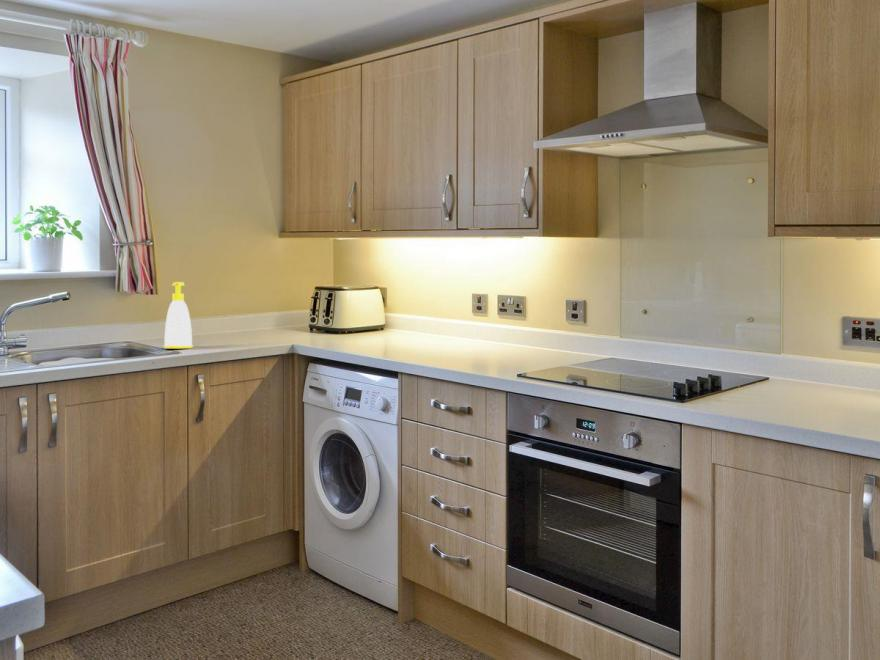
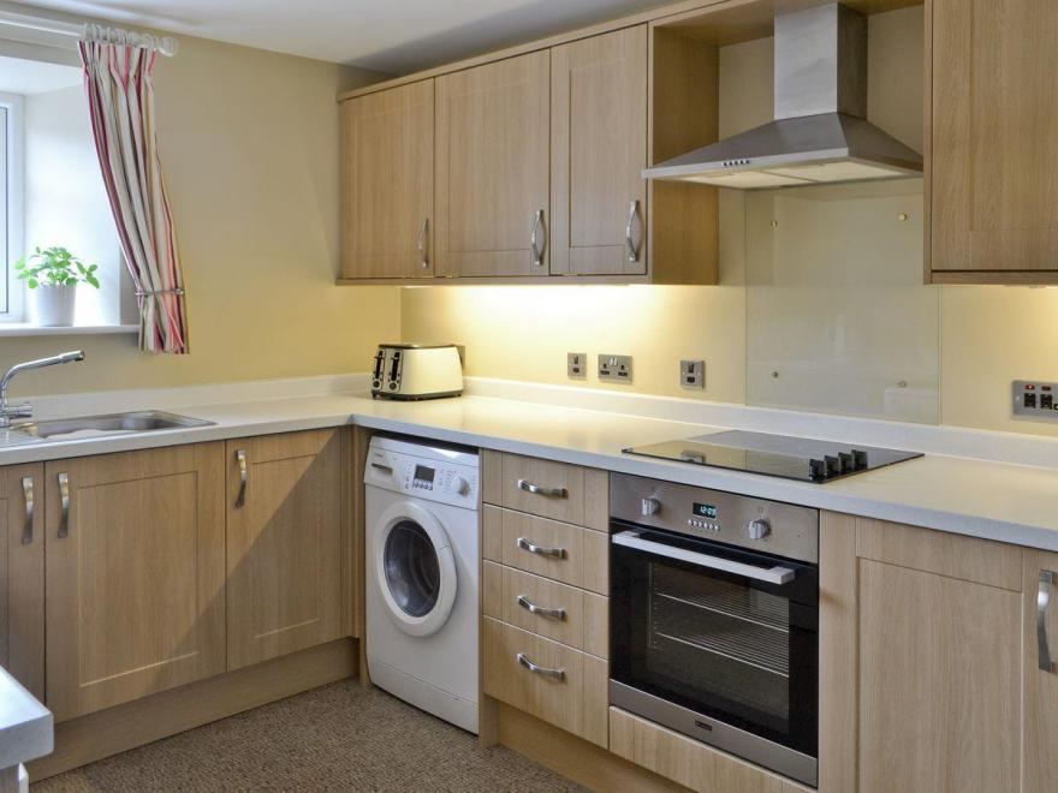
- soap bottle [163,281,194,349]
